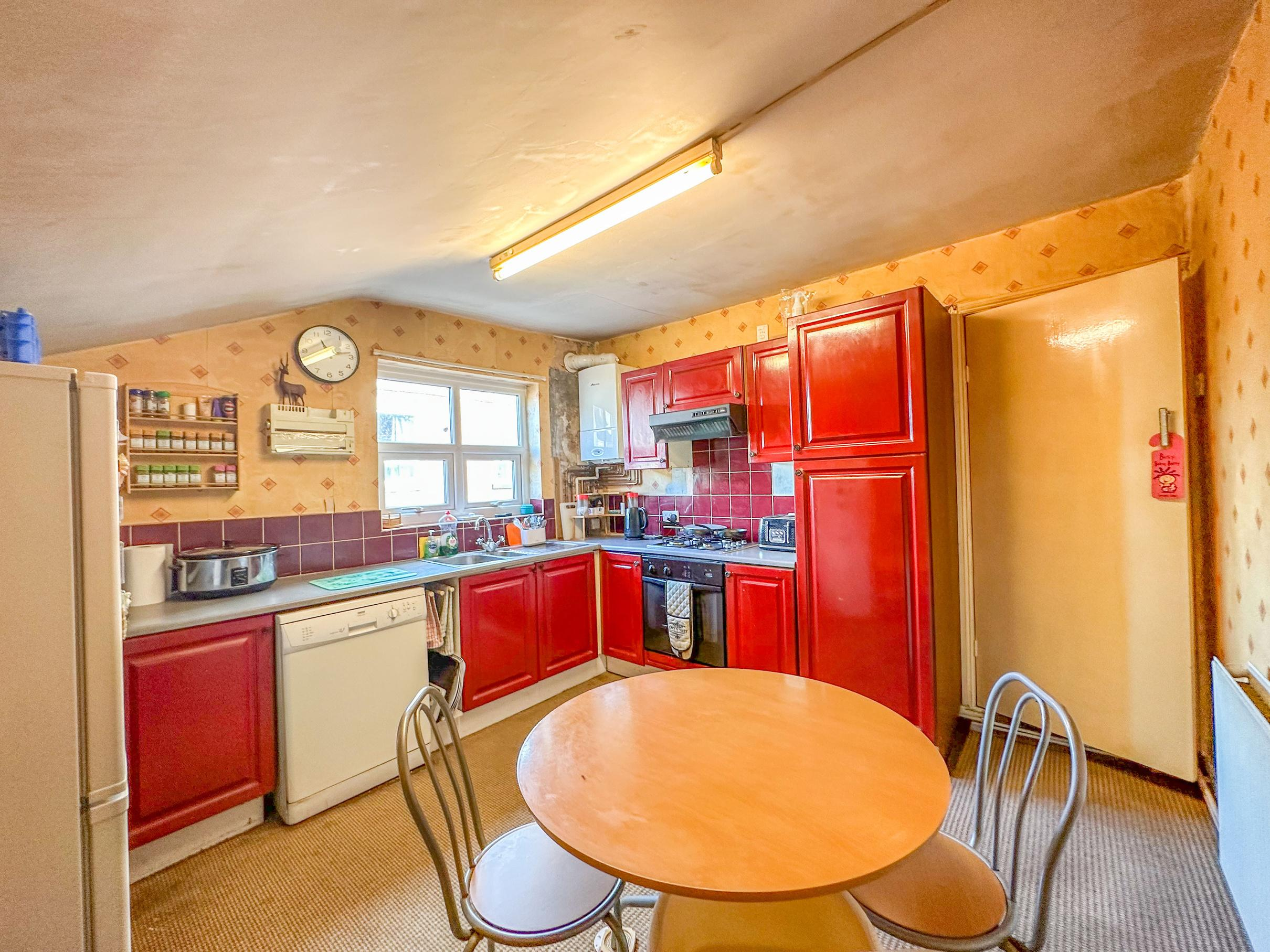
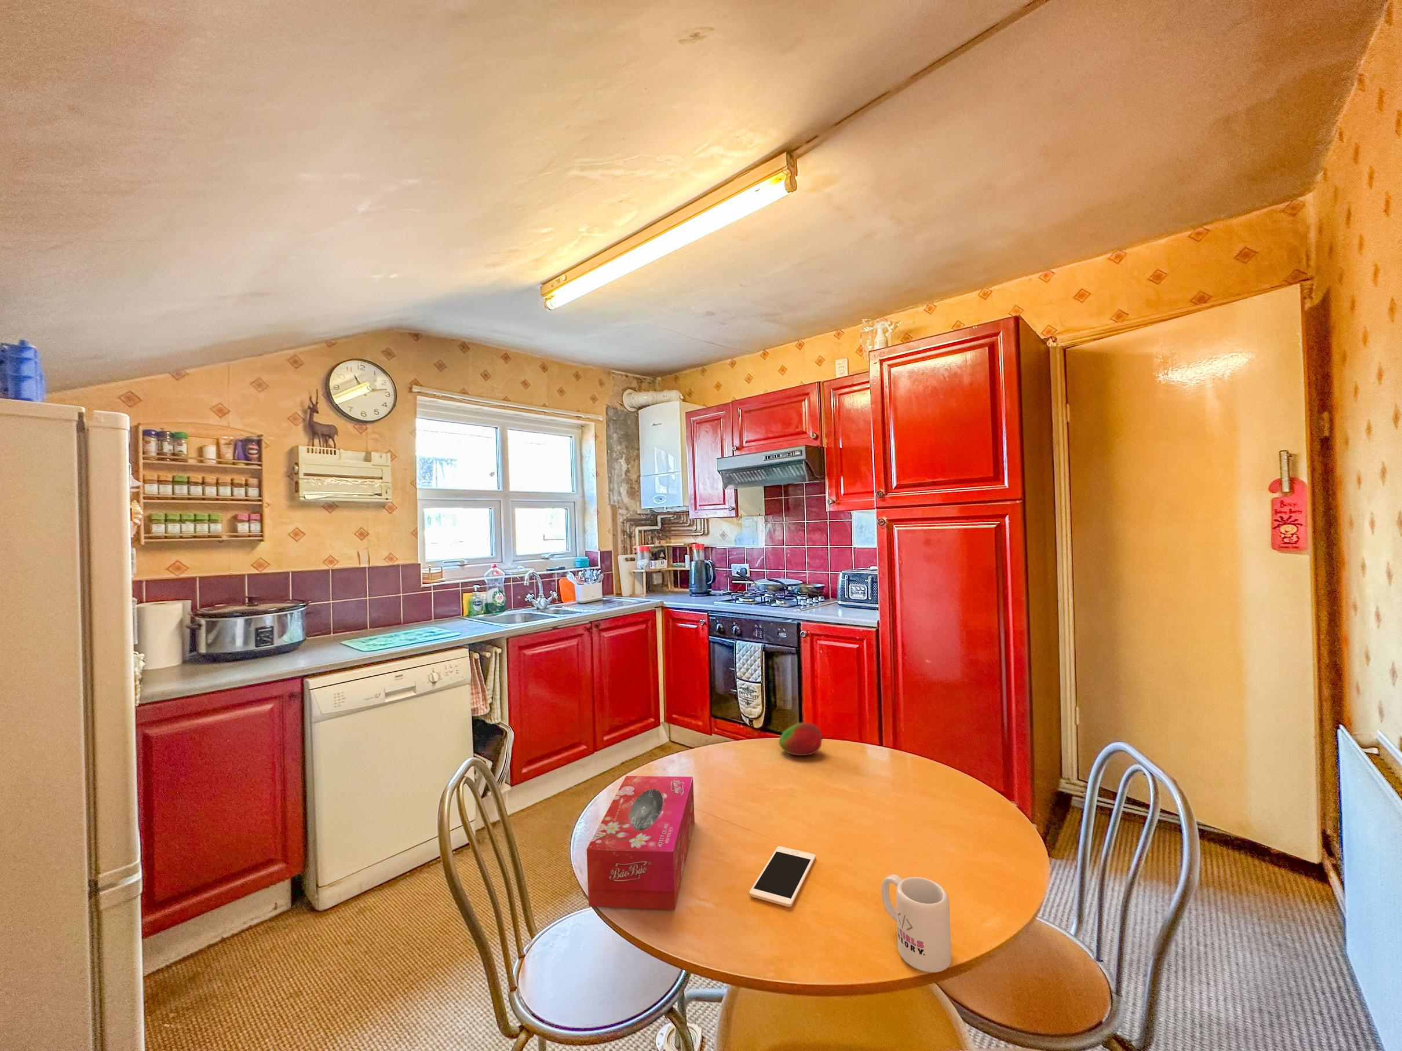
+ mug [881,873,952,974]
+ cell phone [748,846,816,907]
+ tissue box [586,775,695,911]
+ fruit [778,722,825,756]
